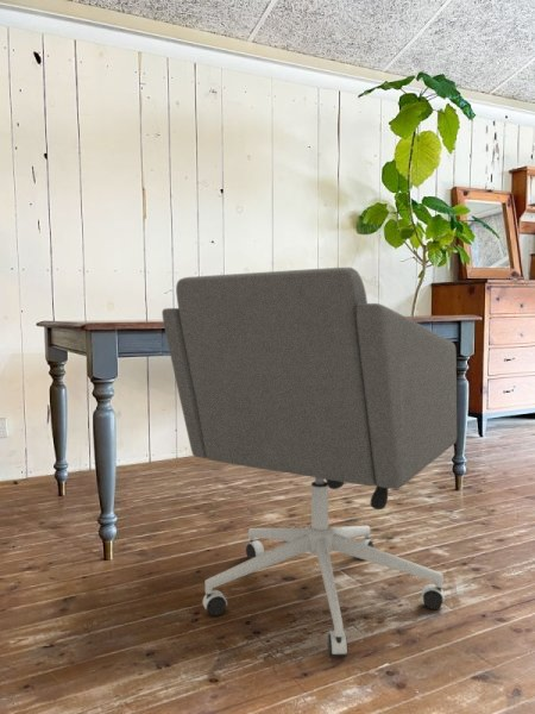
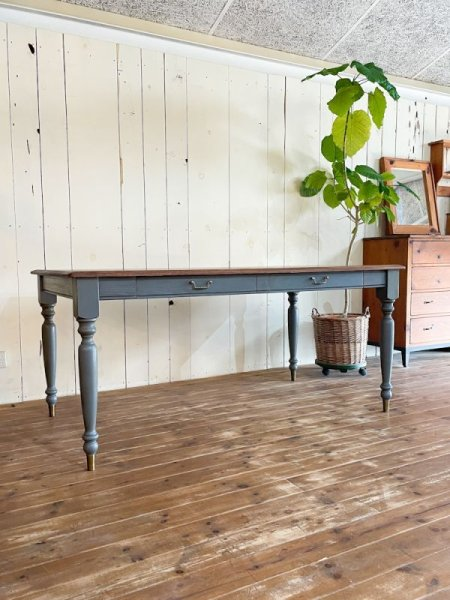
- office chair [160,267,458,659]
